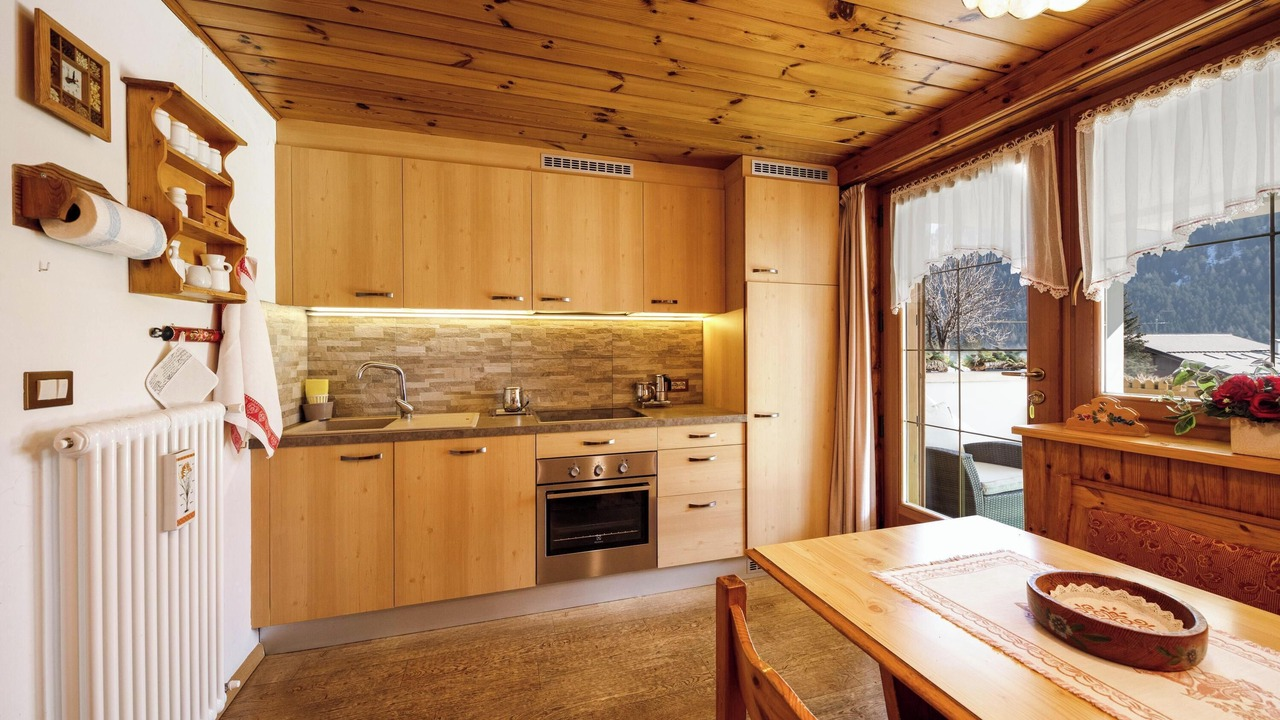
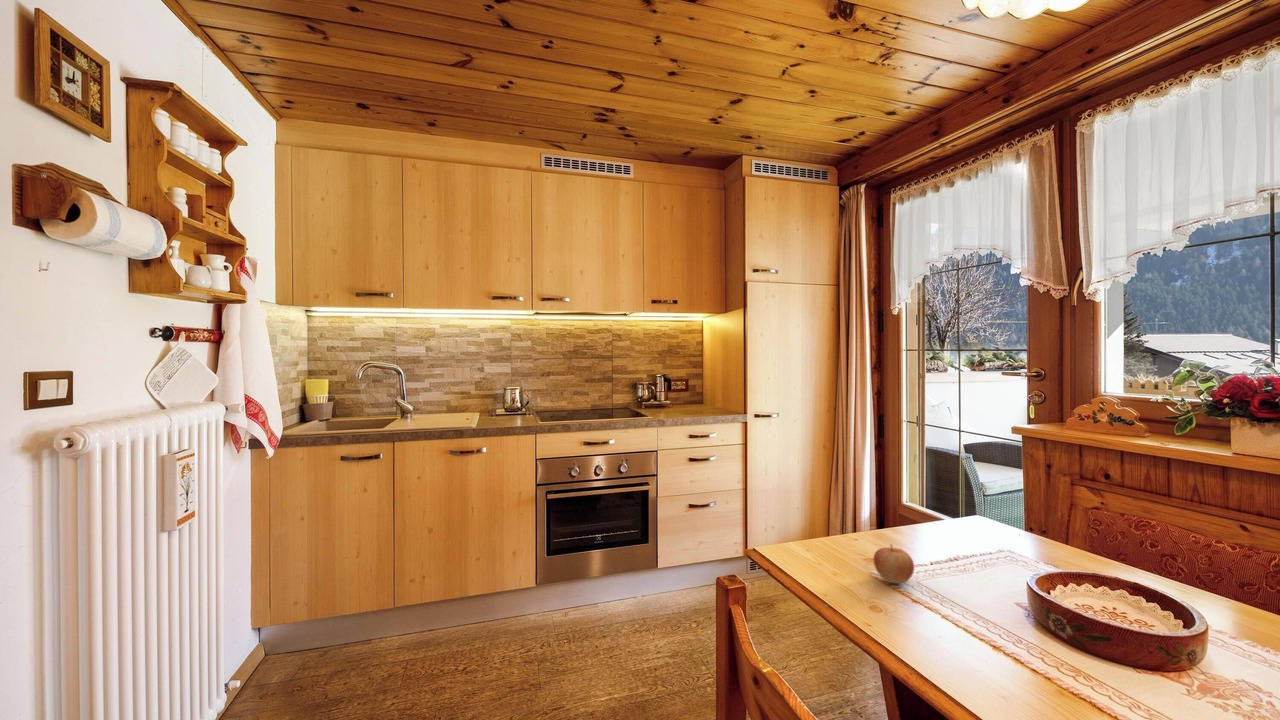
+ apple [872,543,915,584]
